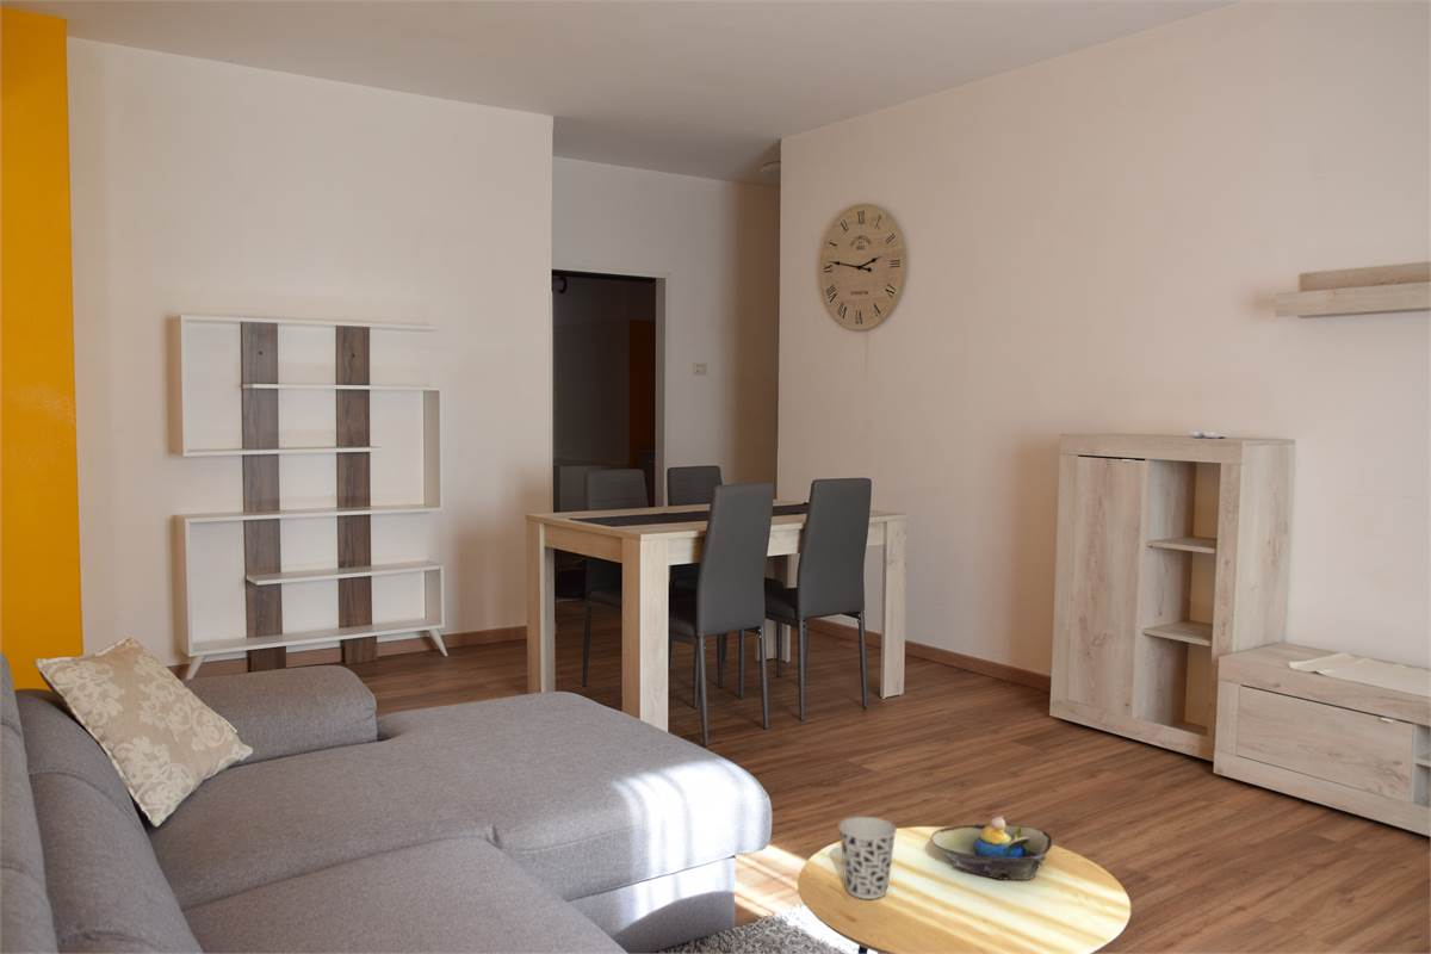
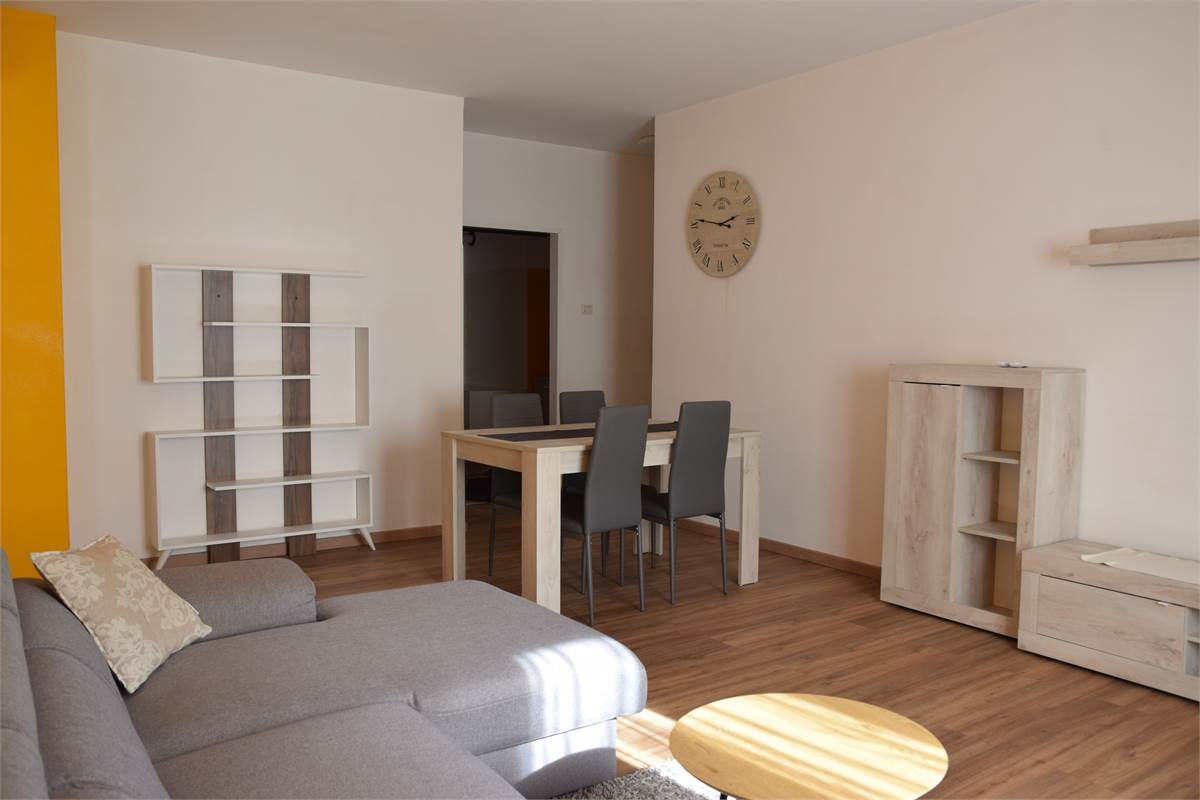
- cup [837,816,898,900]
- decorative bowl [929,814,1054,881]
